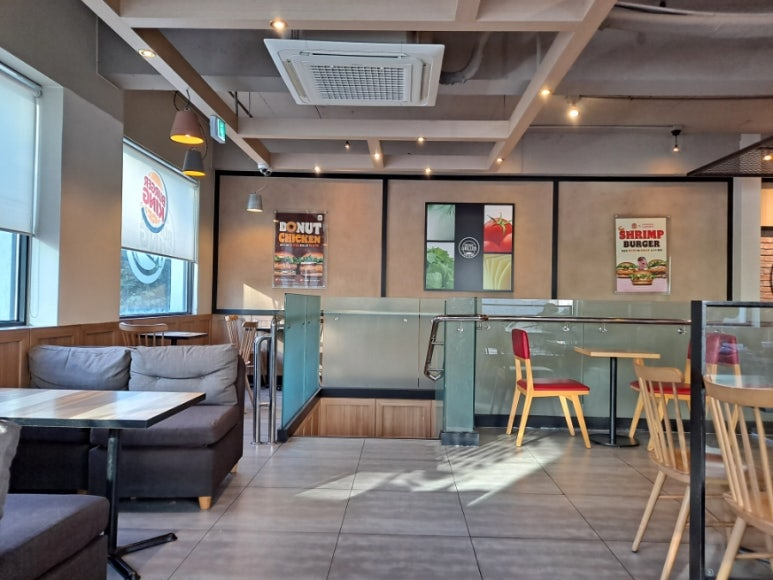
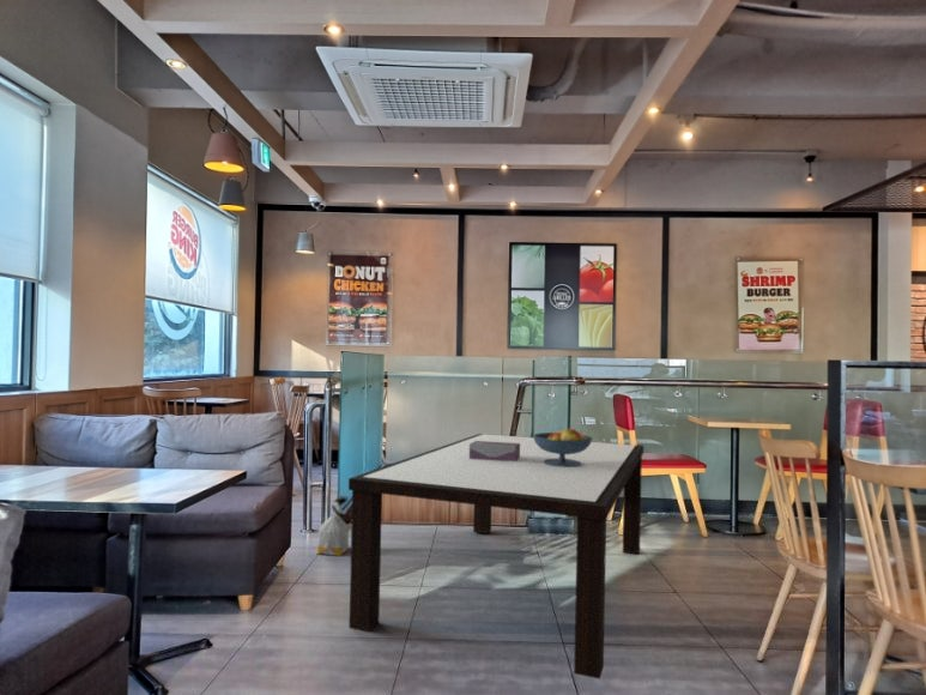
+ fruit bowl [532,427,594,467]
+ dining table [347,433,644,679]
+ bag [315,495,351,557]
+ tissue box [470,441,520,461]
